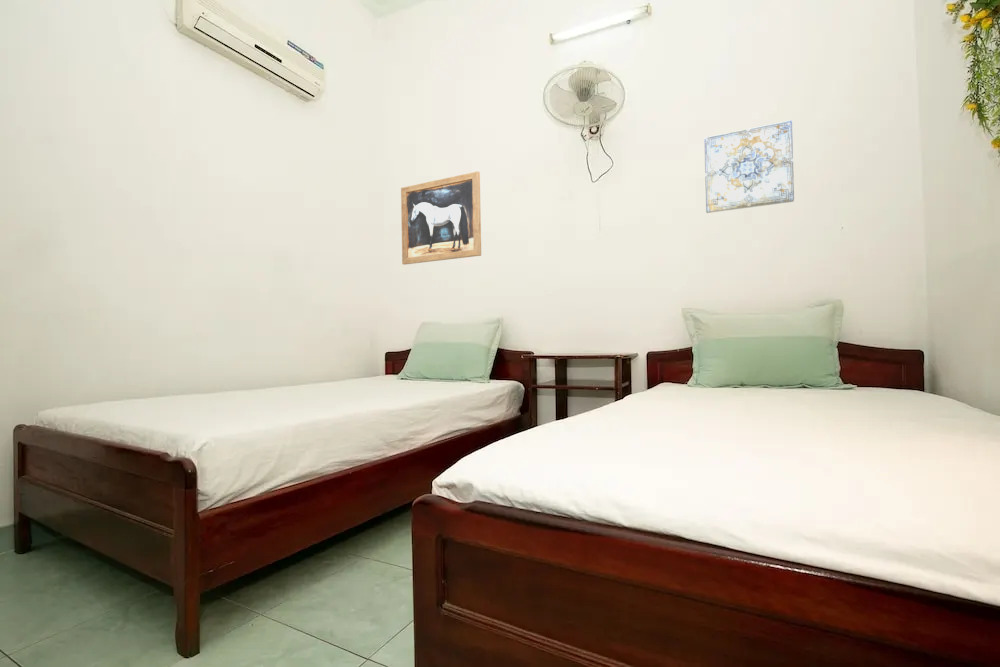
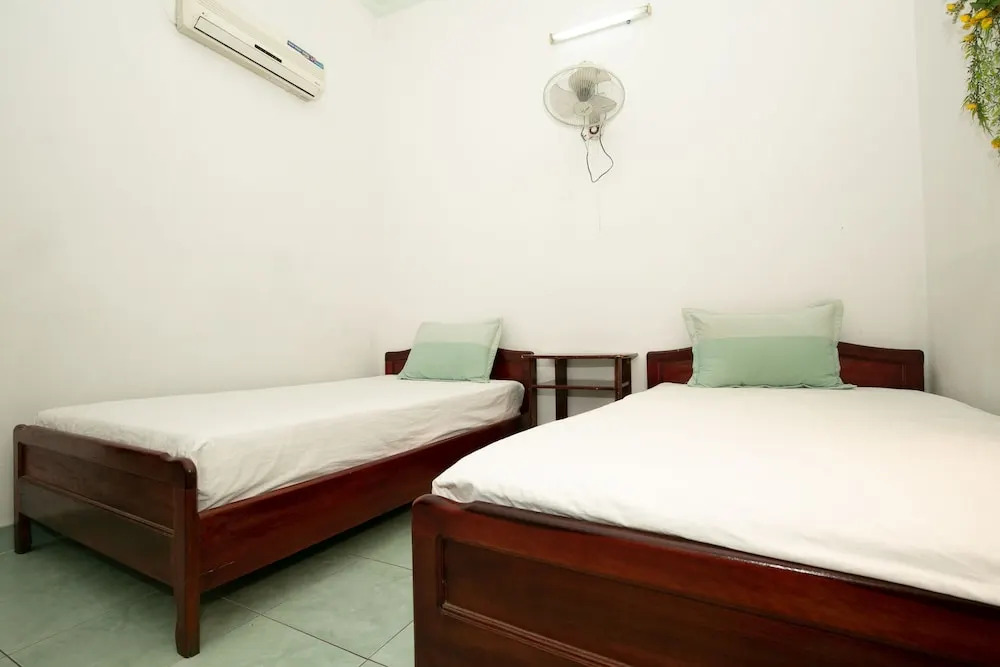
- wall art [400,170,482,266]
- wall art [704,119,795,214]
